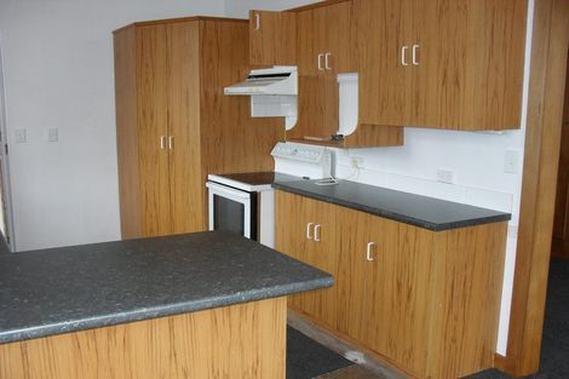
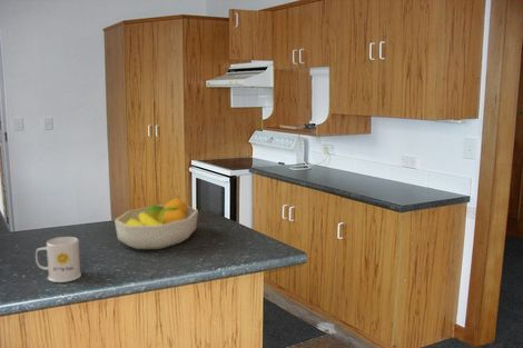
+ fruit bowl [114,197,199,250]
+ mug [34,236,82,284]
